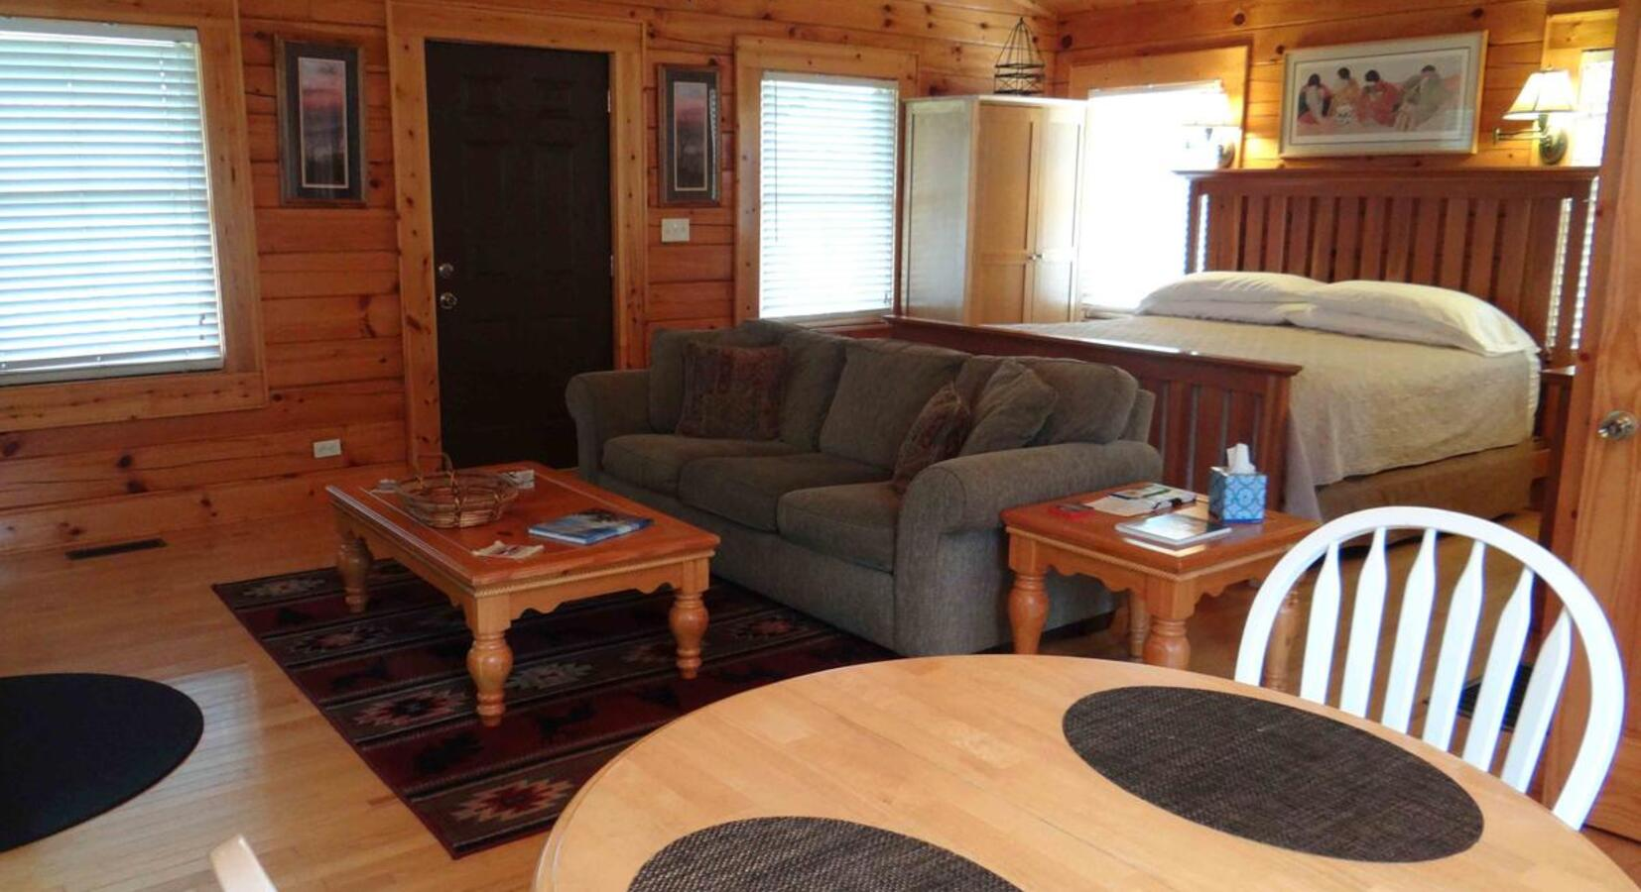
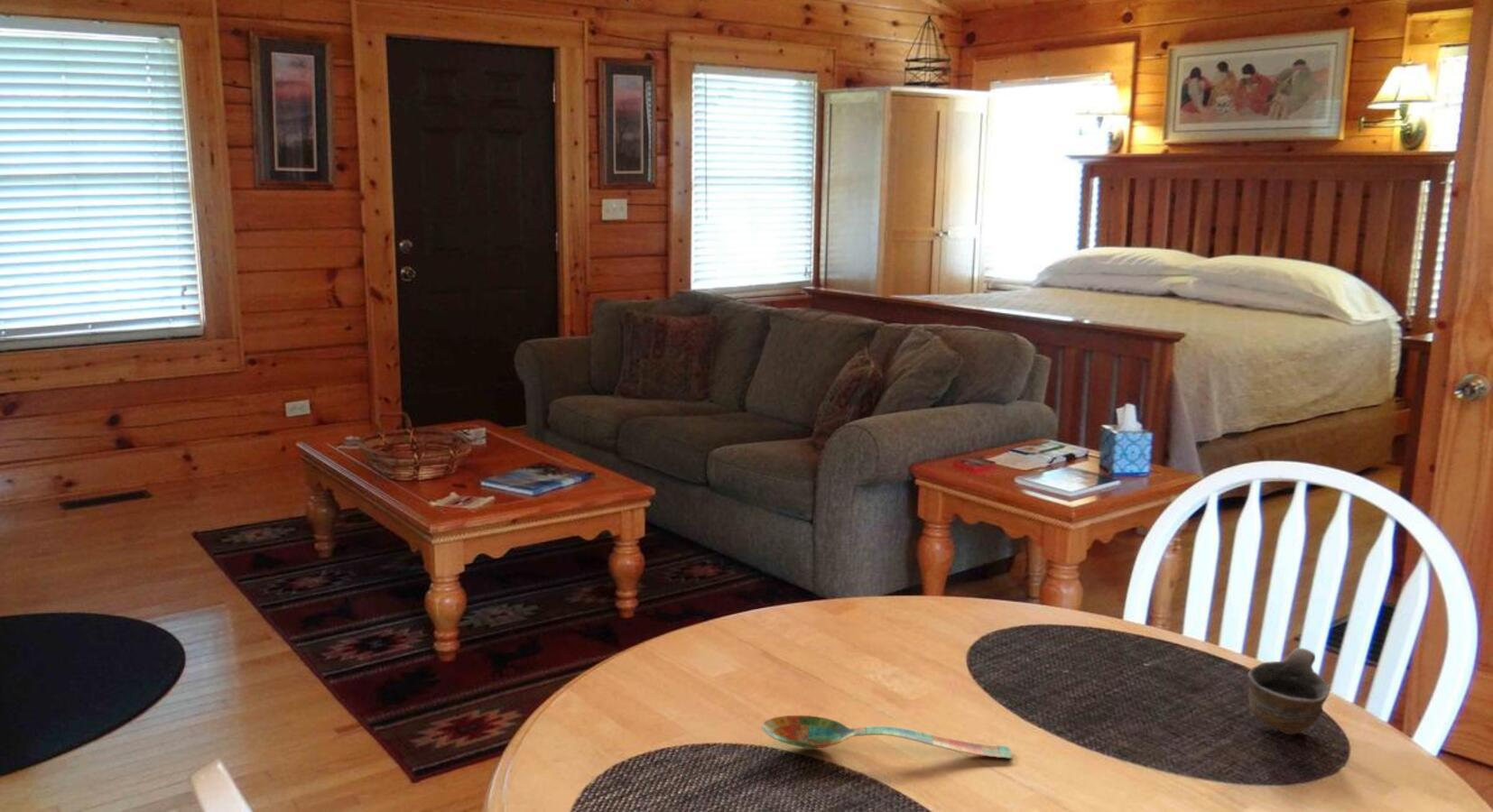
+ cup [1247,647,1331,736]
+ spoon [760,715,1013,760]
